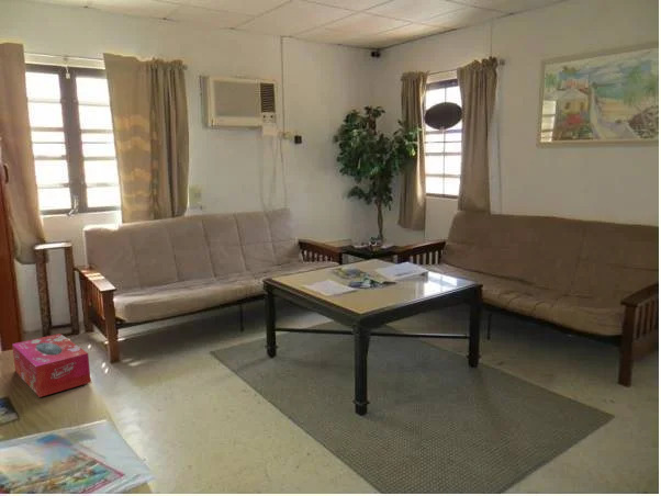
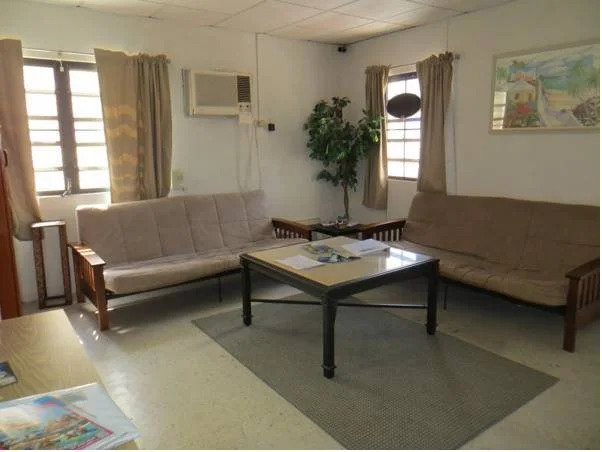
- tissue box [11,332,92,398]
